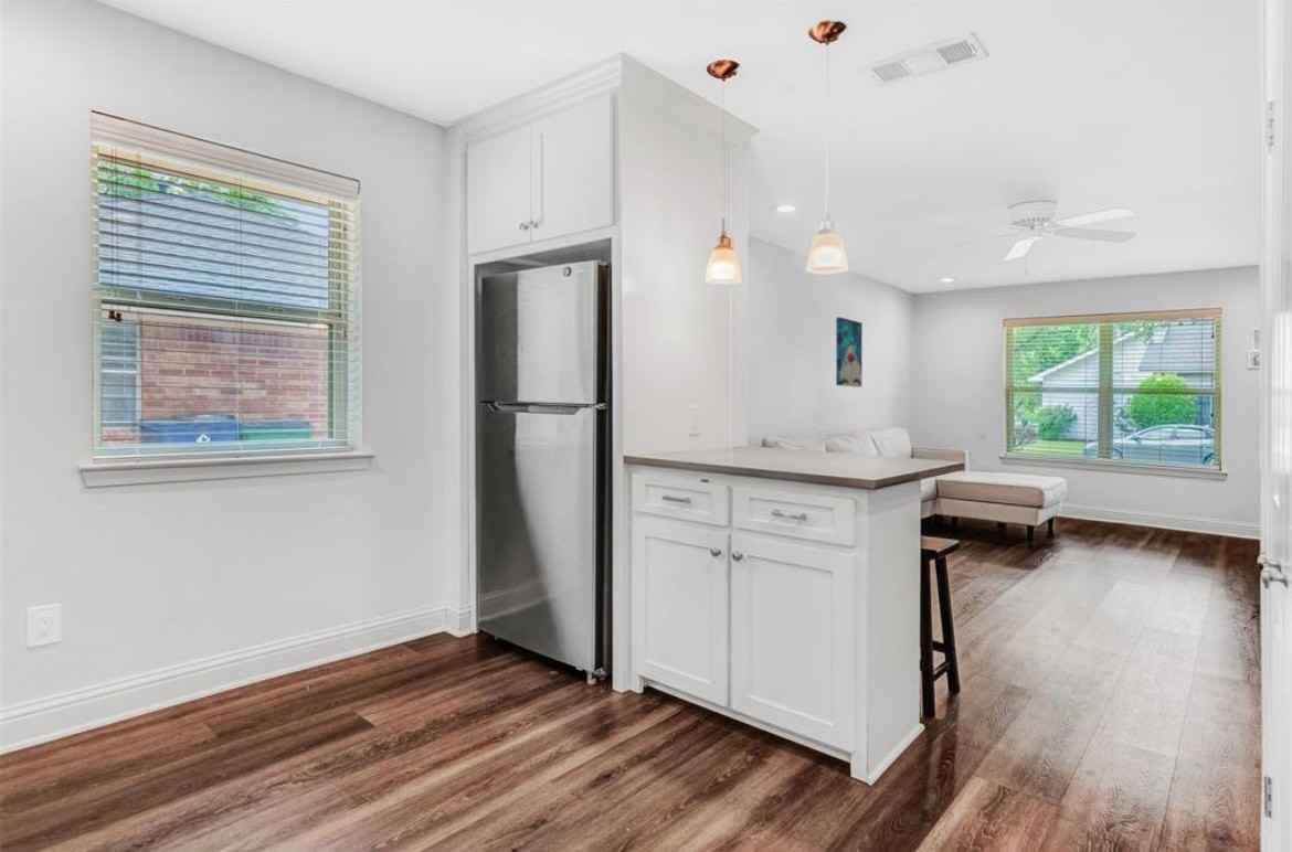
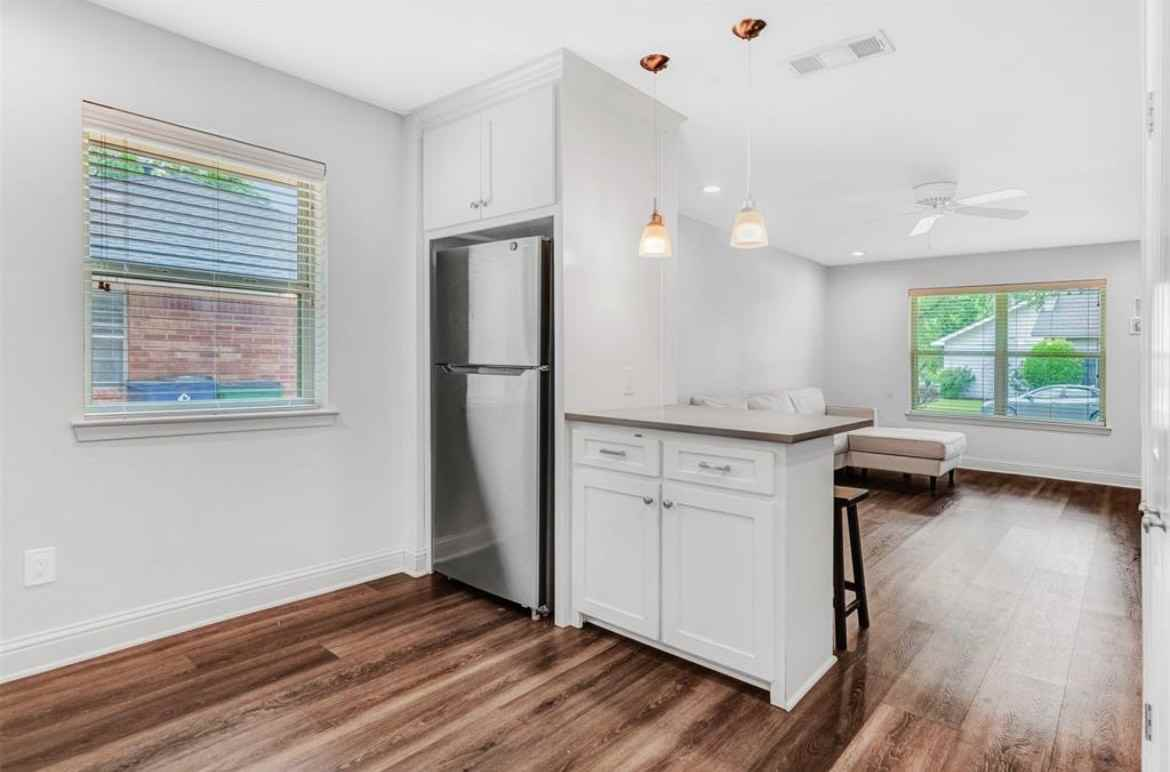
- wall art [835,316,864,388]
